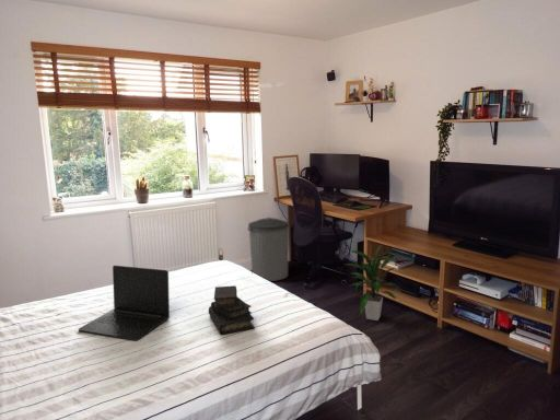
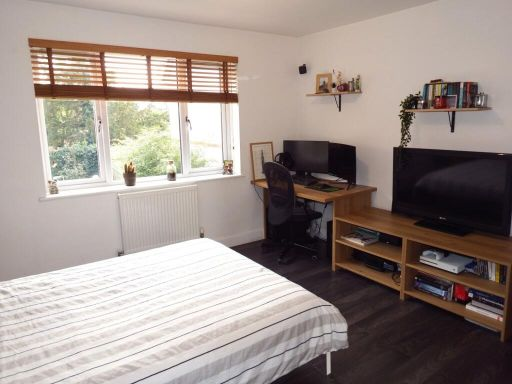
- trash can [247,217,290,282]
- diary [208,284,256,336]
- indoor plant [343,244,402,322]
- laptop [78,265,171,341]
